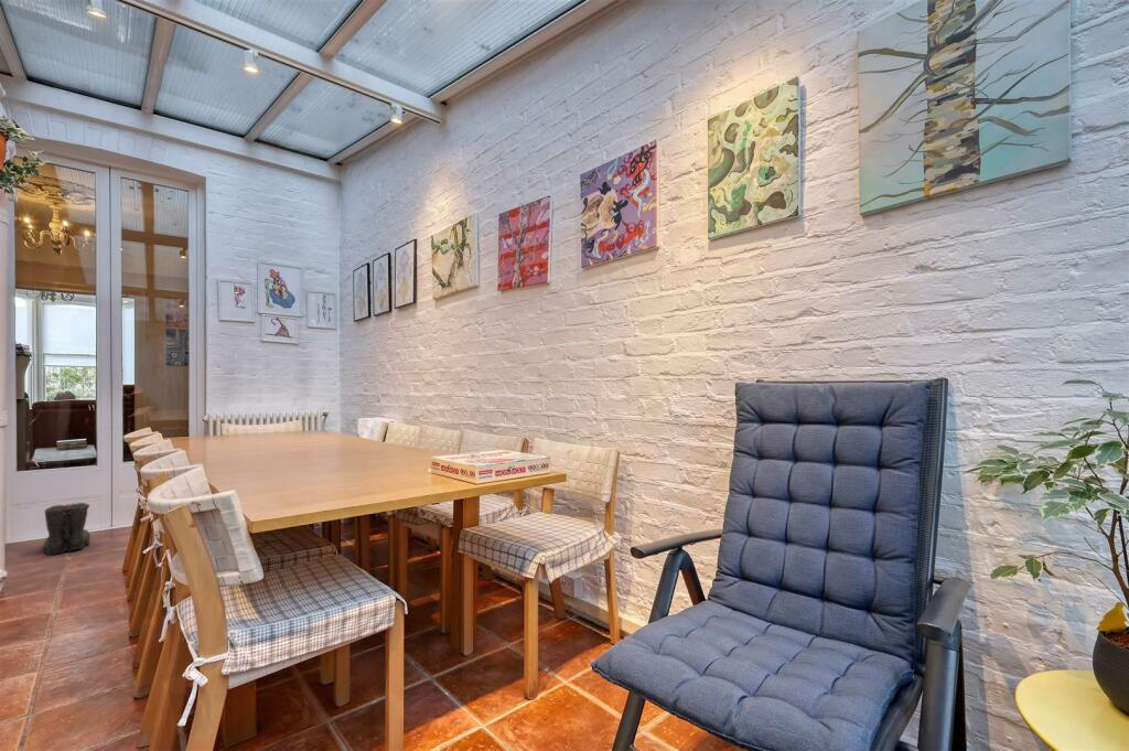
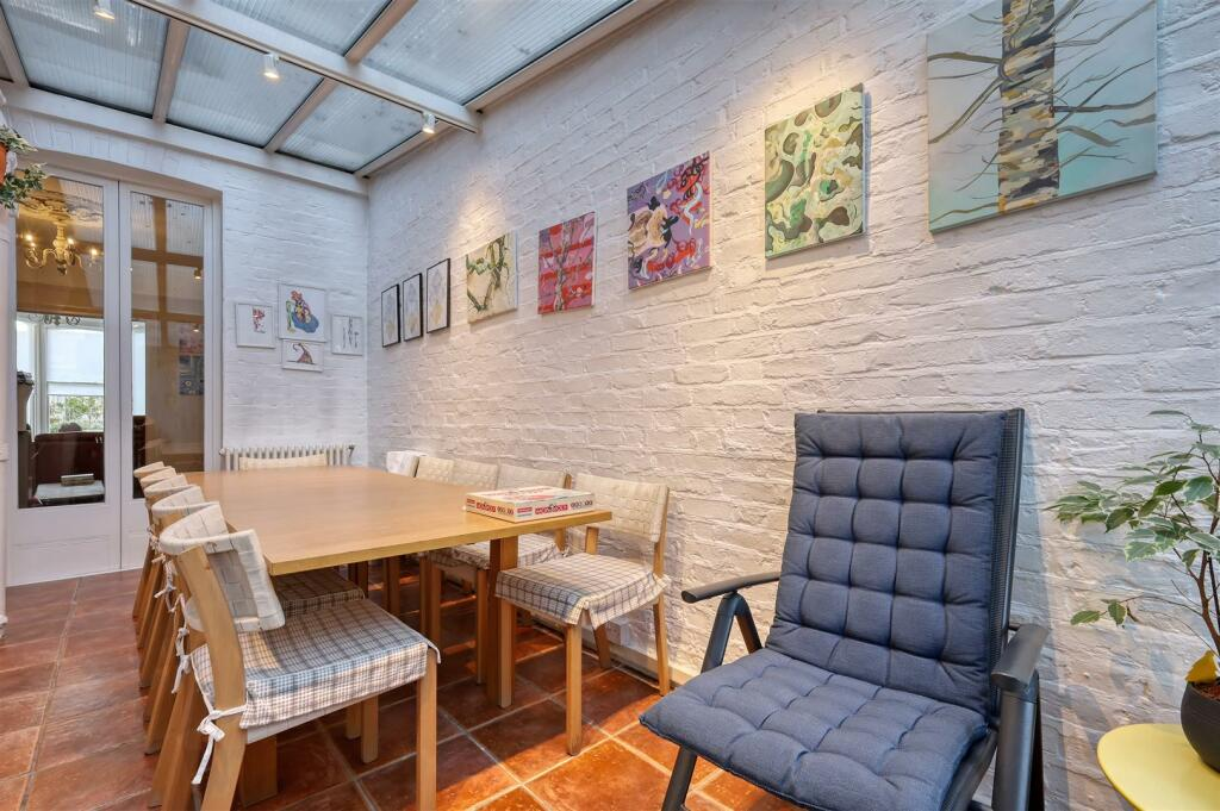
- boots [43,502,92,556]
